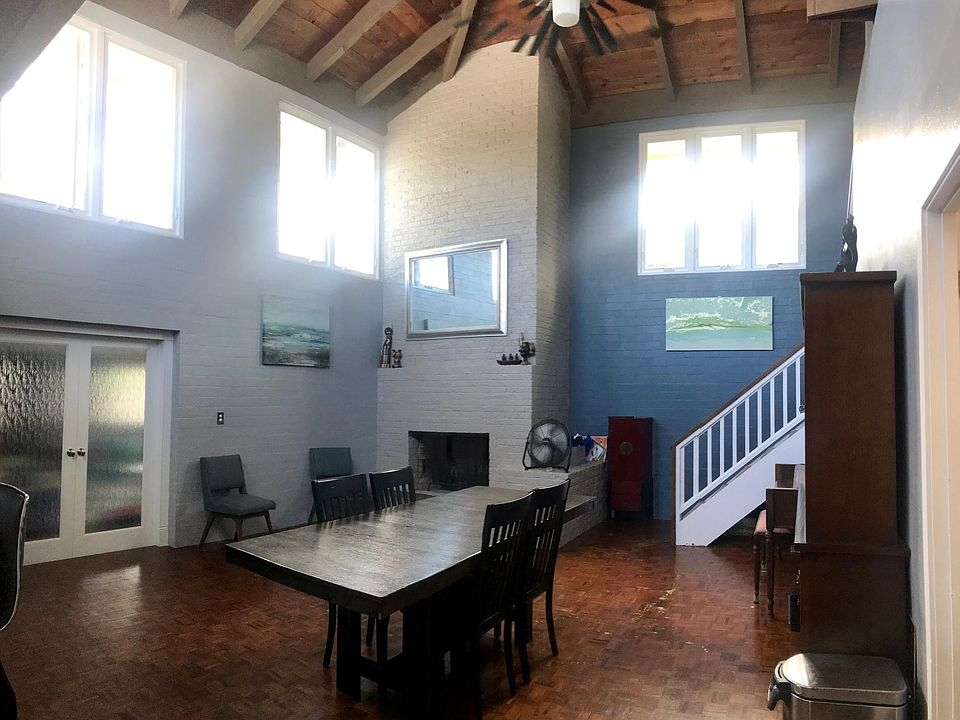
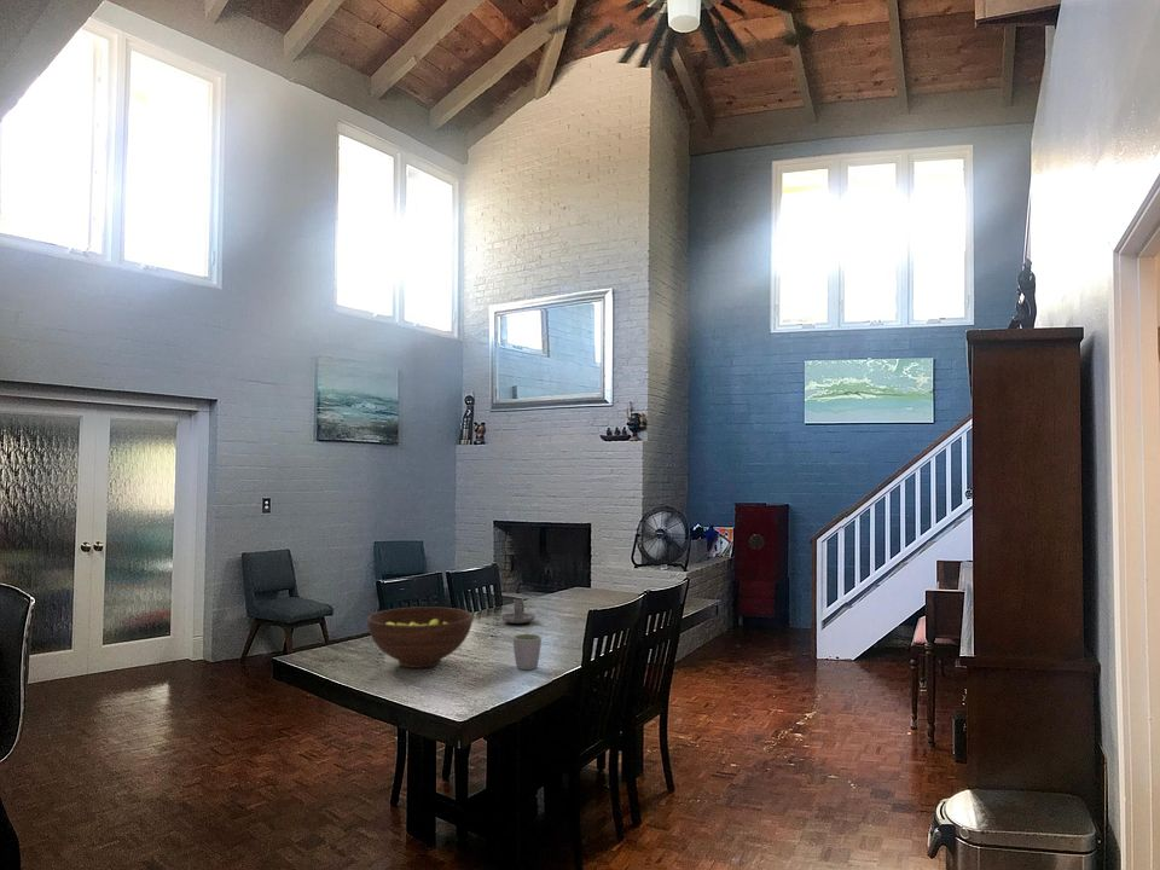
+ fruit bowl [366,605,474,669]
+ mug [511,633,543,671]
+ candle holder [500,598,536,625]
